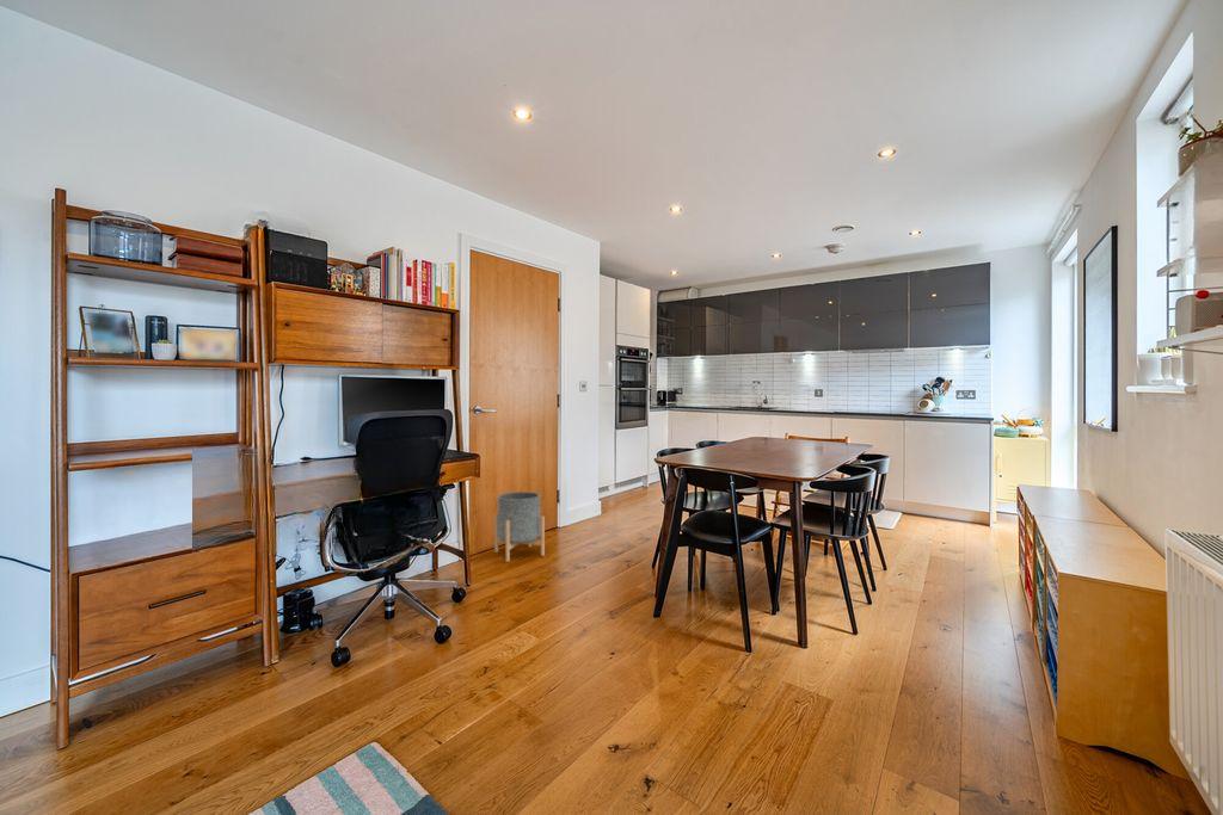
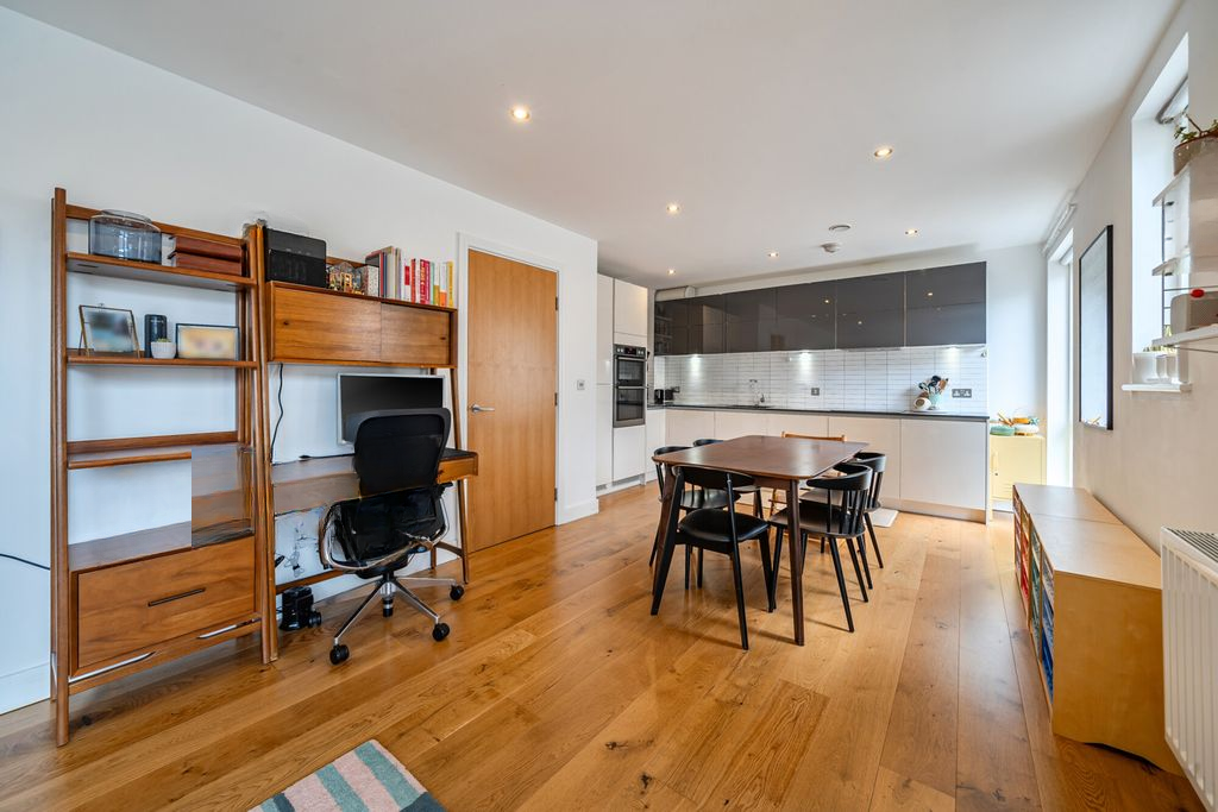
- planter [493,490,546,563]
